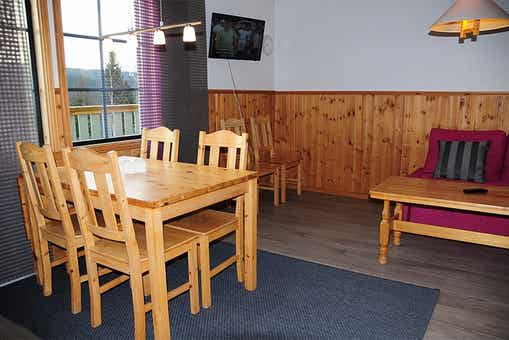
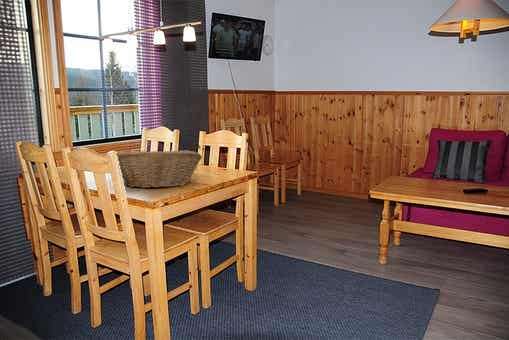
+ fruit basket [116,149,203,189]
